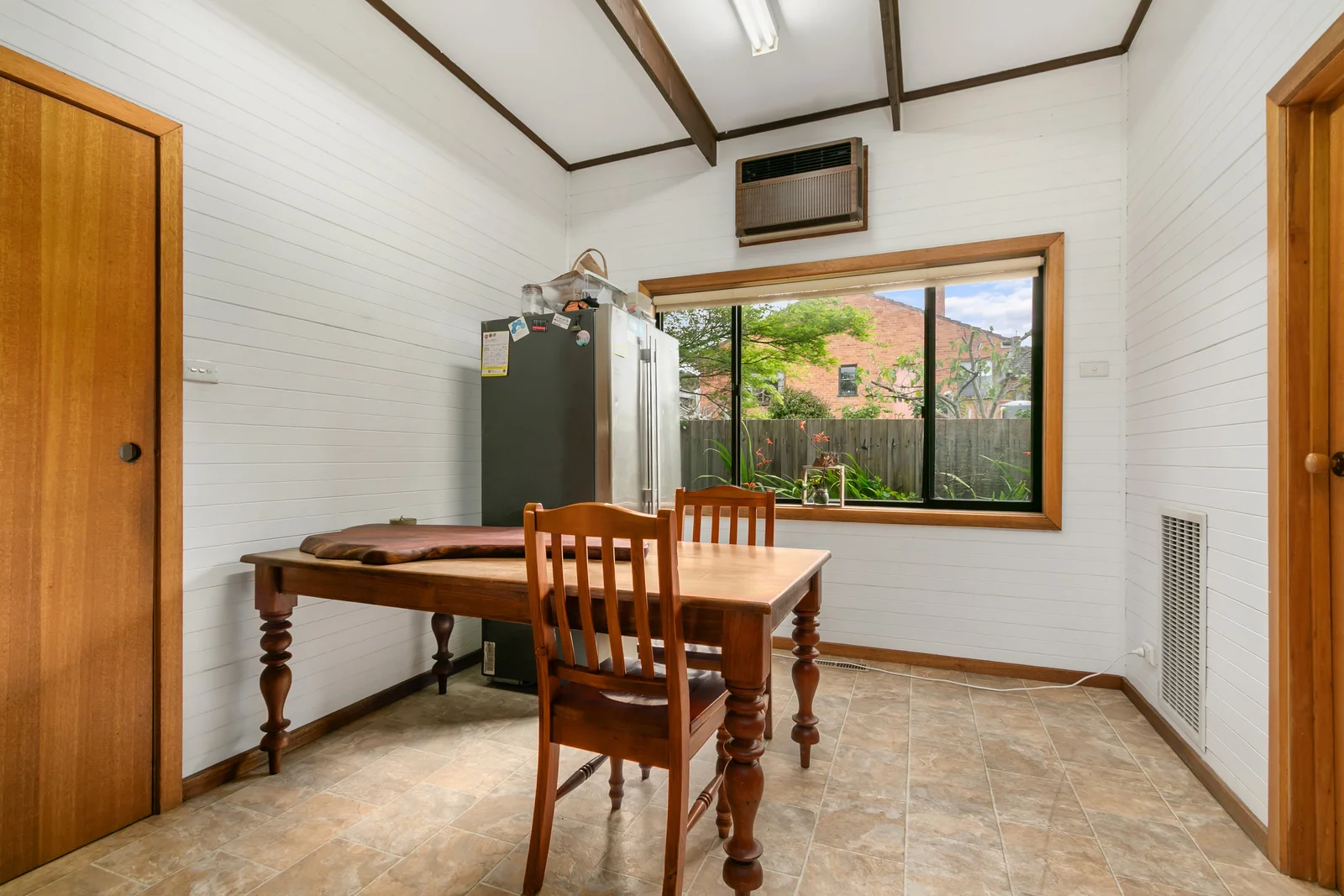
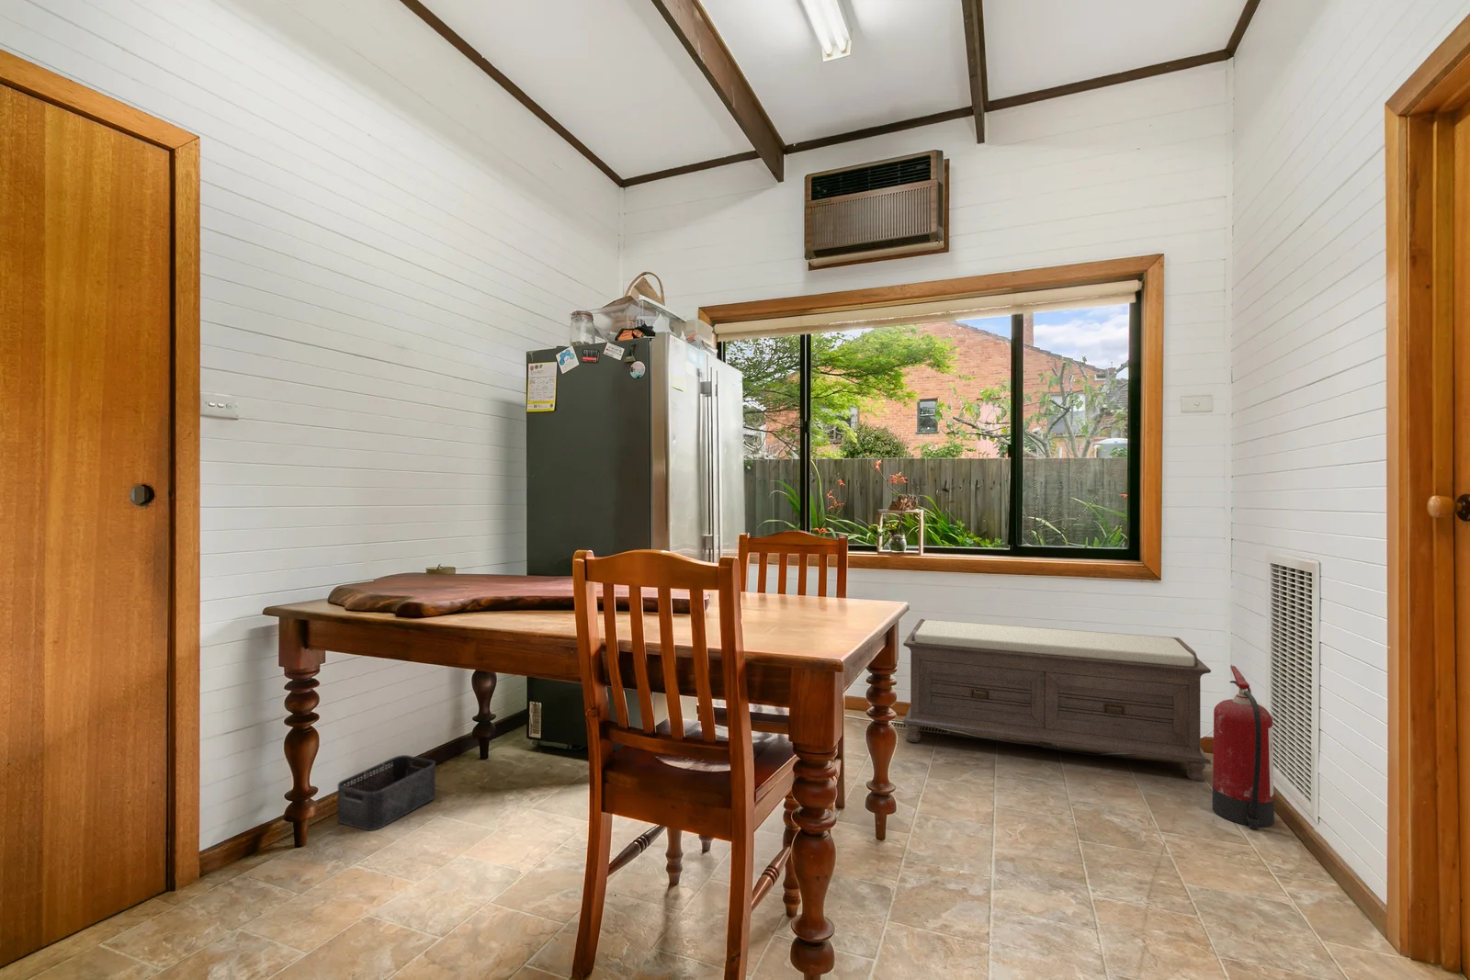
+ storage bin [337,754,436,831]
+ bench [902,618,1212,782]
+ fire extinguisher [1212,665,1275,831]
